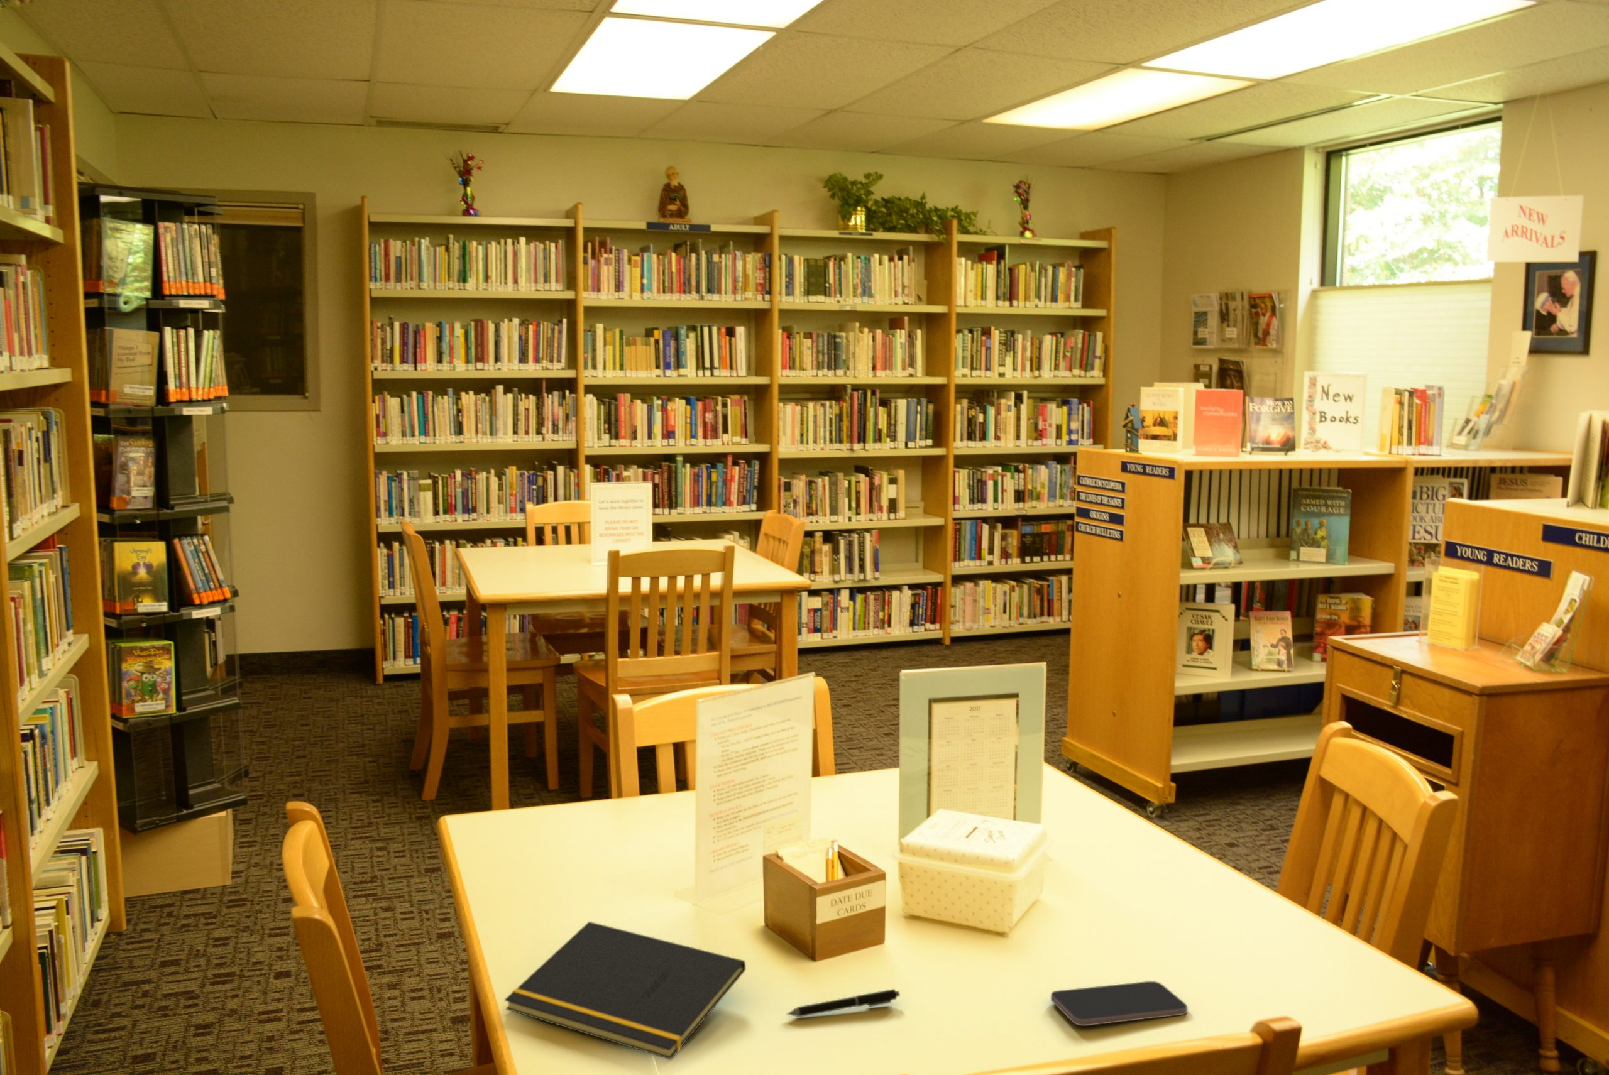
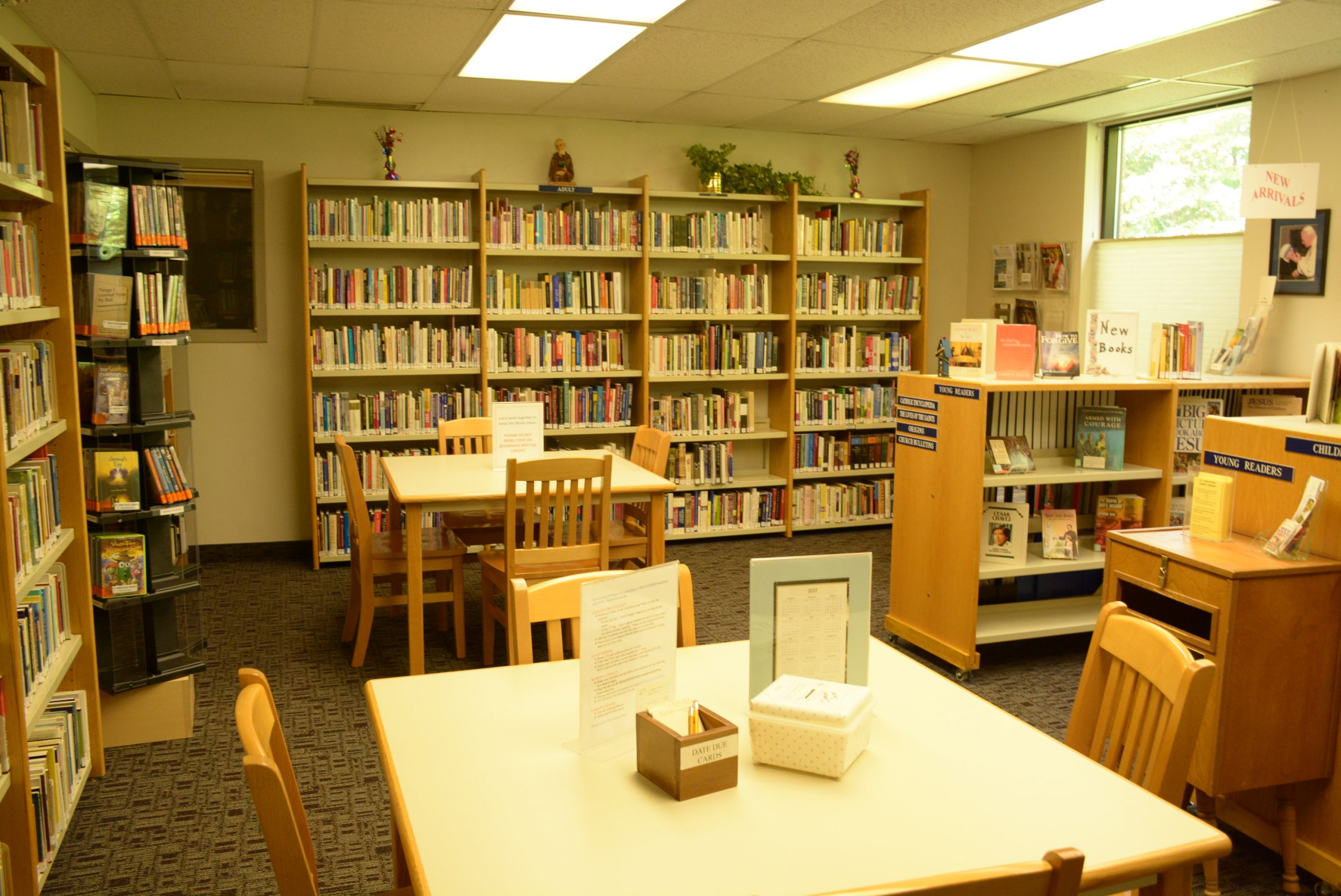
- smartphone [1050,980,1188,1027]
- notepad [504,921,746,1059]
- pen [786,989,901,1017]
